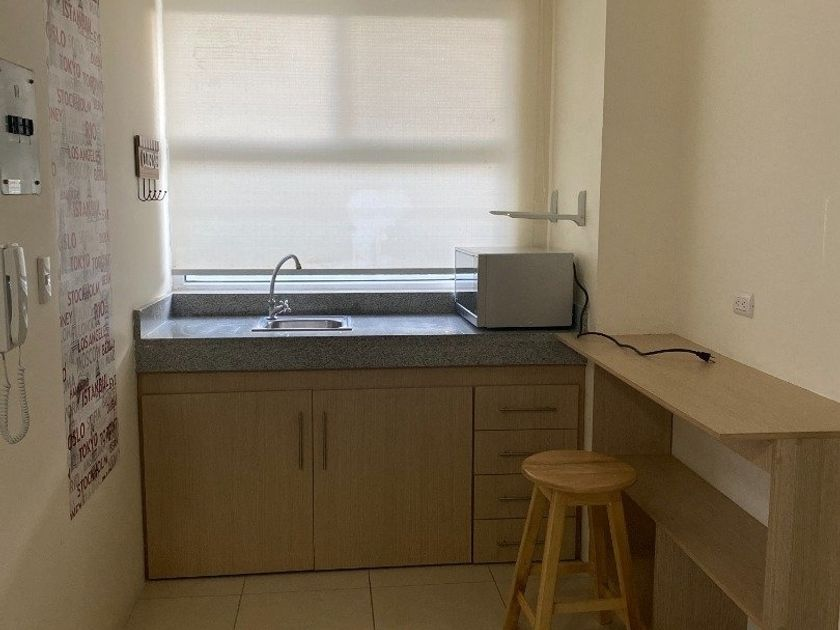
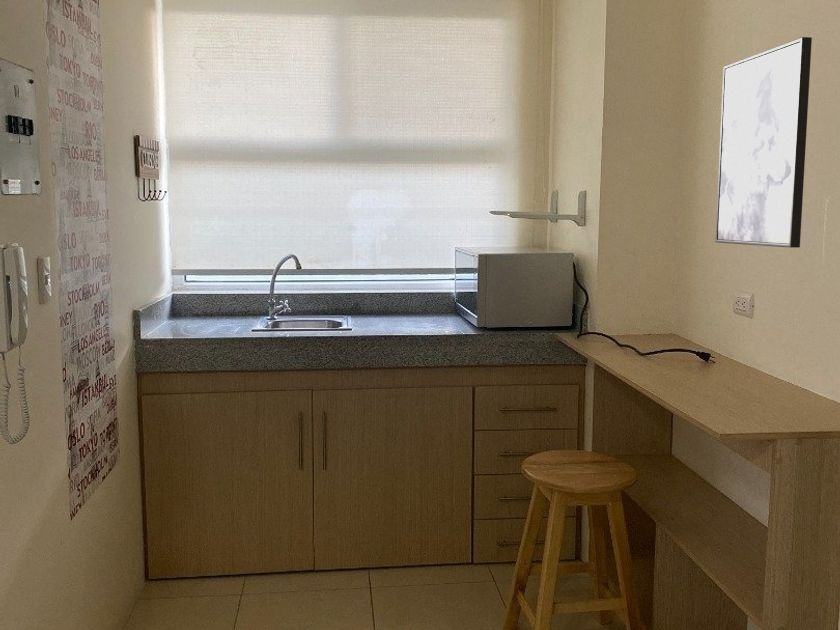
+ wall art [714,36,813,249]
